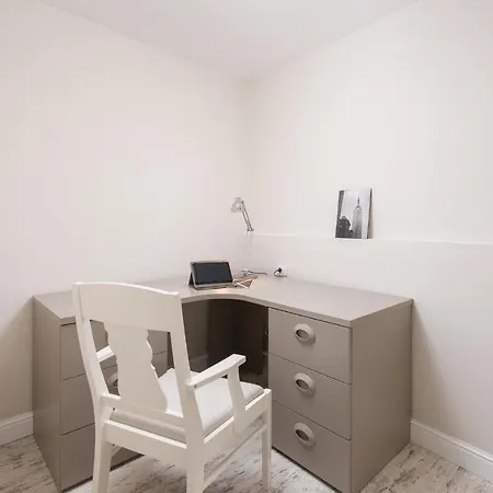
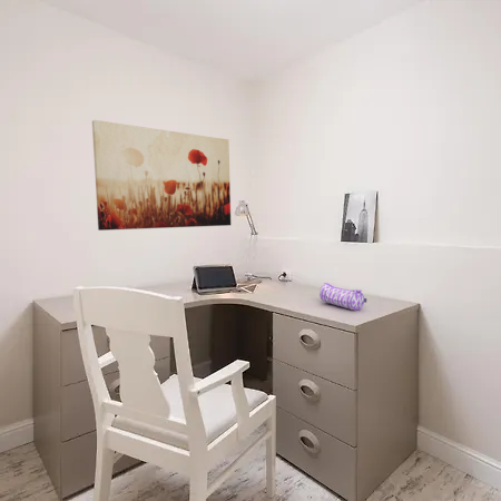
+ wall art [91,119,232,232]
+ pencil case [318,282,367,312]
